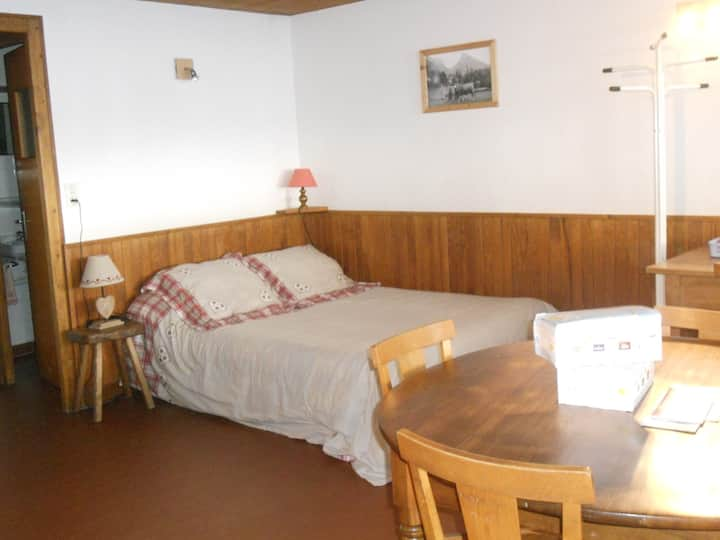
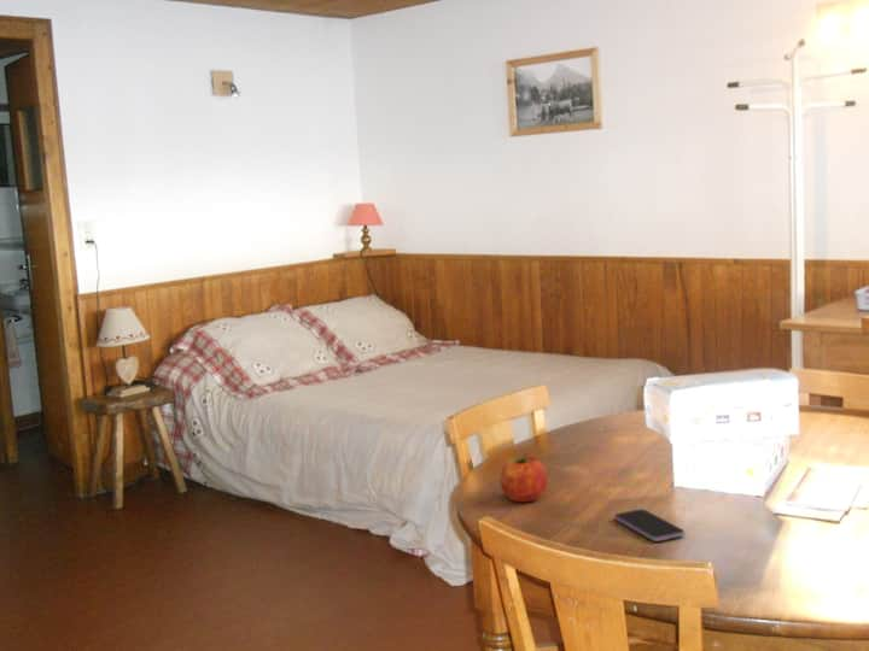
+ fruit [498,452,549,503]
+ smartphone [613,508,686,542]
